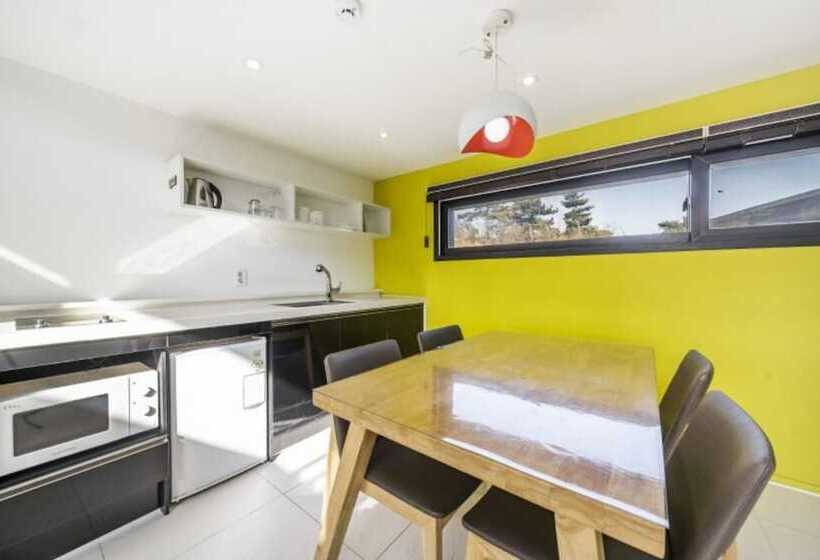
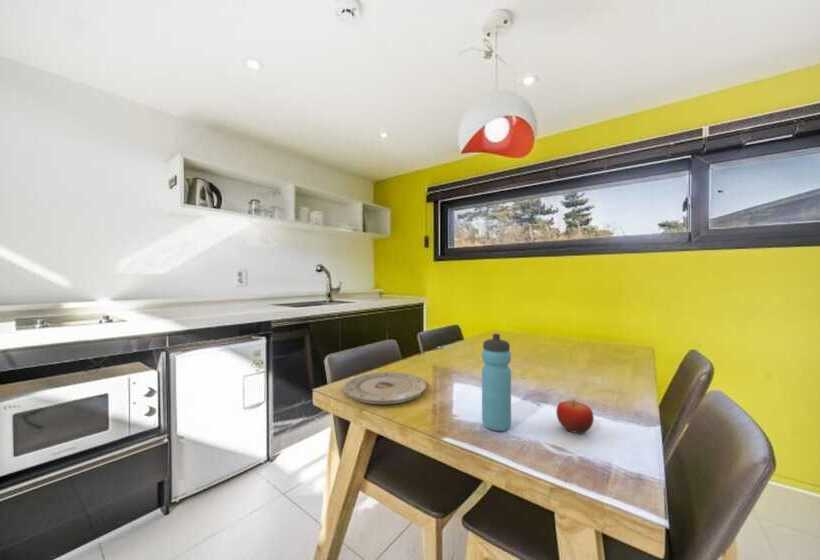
+ plate [342,371,428,405]
+ fruit [555,398,595,435]
+ water bottle [481,333,512,432]
